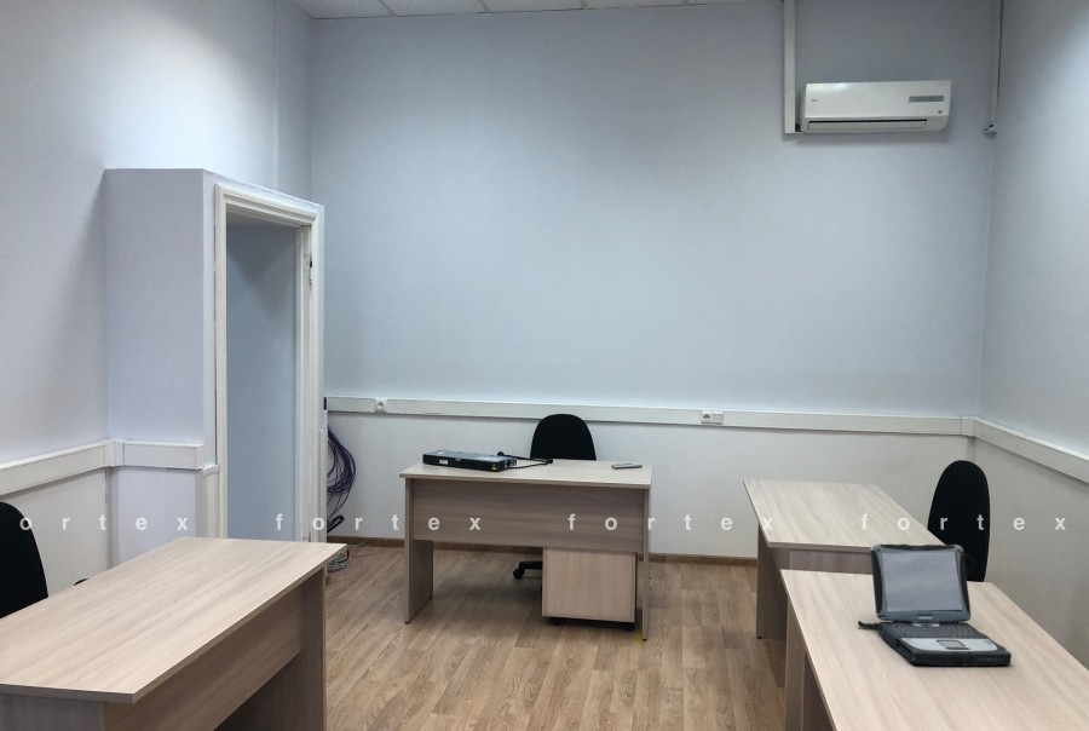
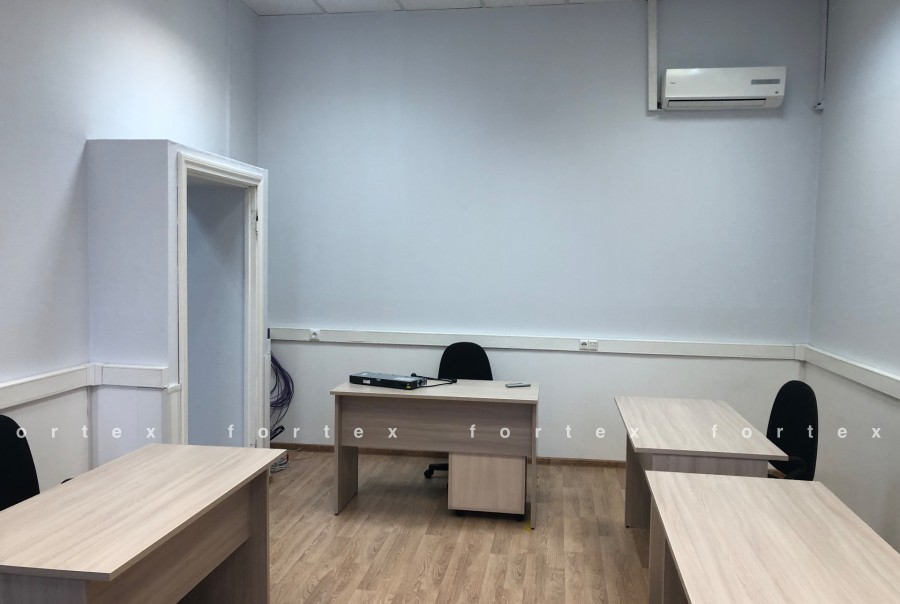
- laptop [857,542,1013,667]
